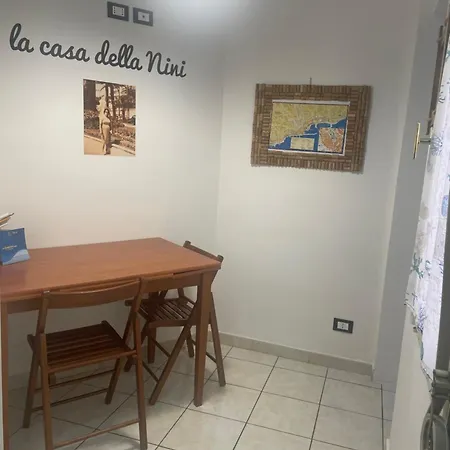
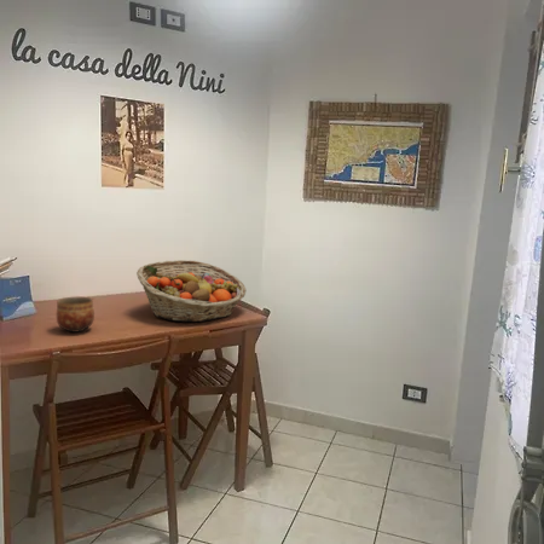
+ bowl [56,296,96,334]
+ fruit basket [135,259,248,323]
